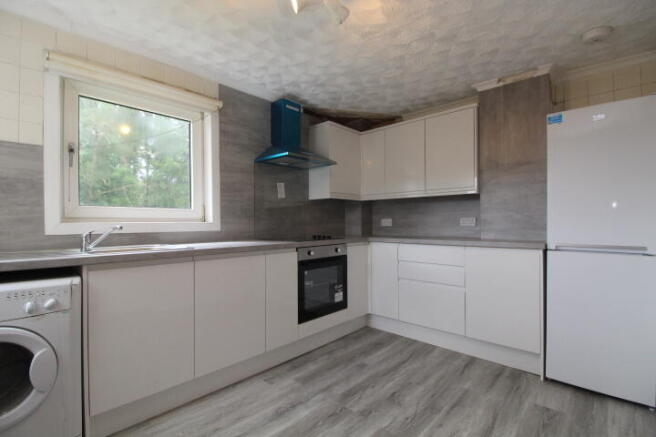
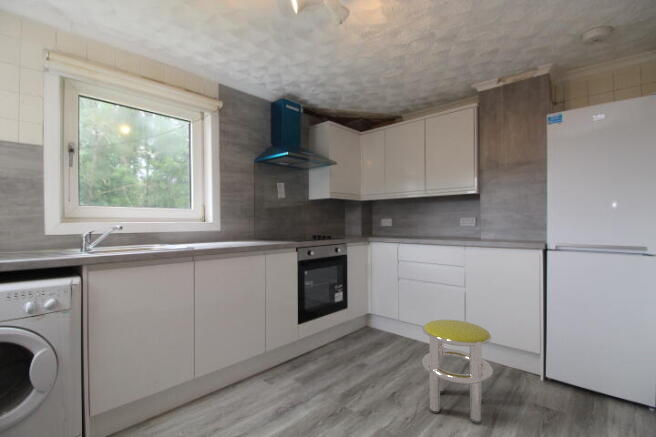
+ stool [421,319,494,425]
